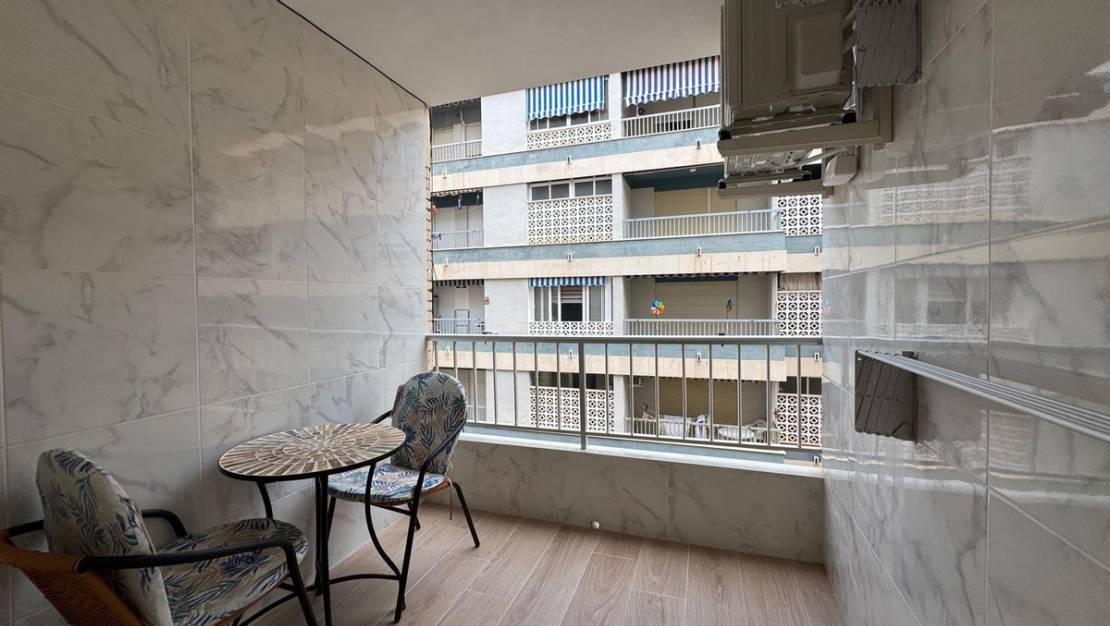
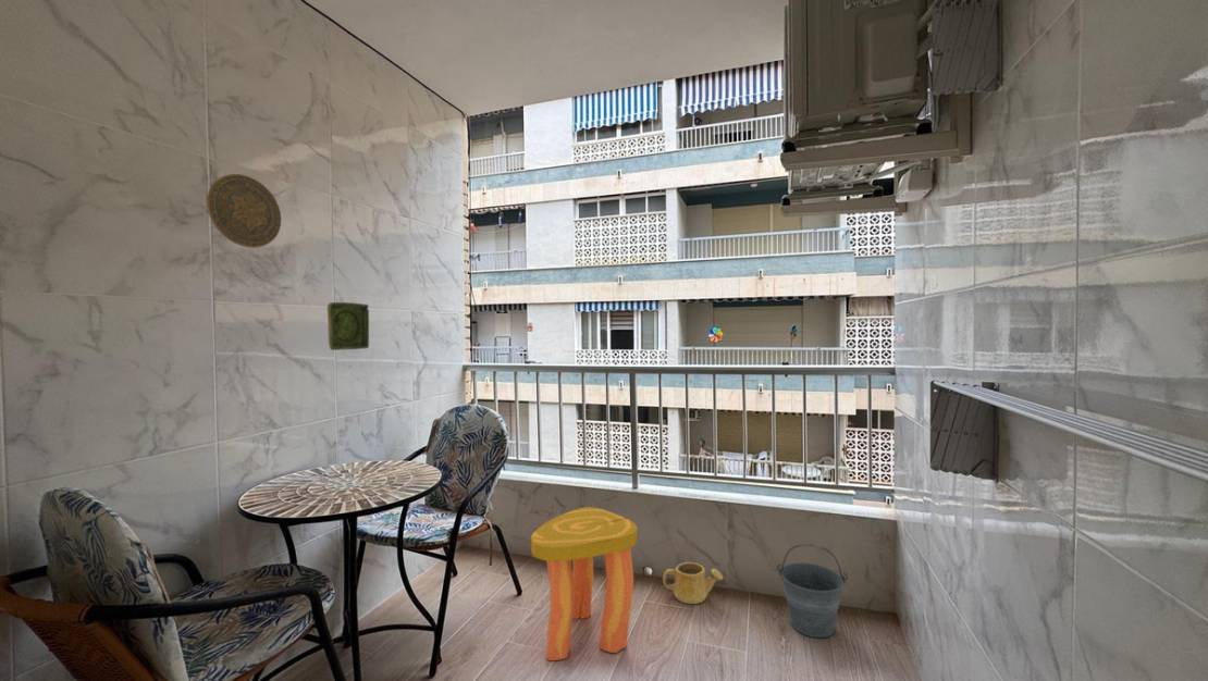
+ bucket [776,543,849,639]
+ stool [530,506,639,661]
+ ceramic tile [326,301,370,351]
+ watering can [662,561,724,605]
+ decorative plate [206,173,283,249]
